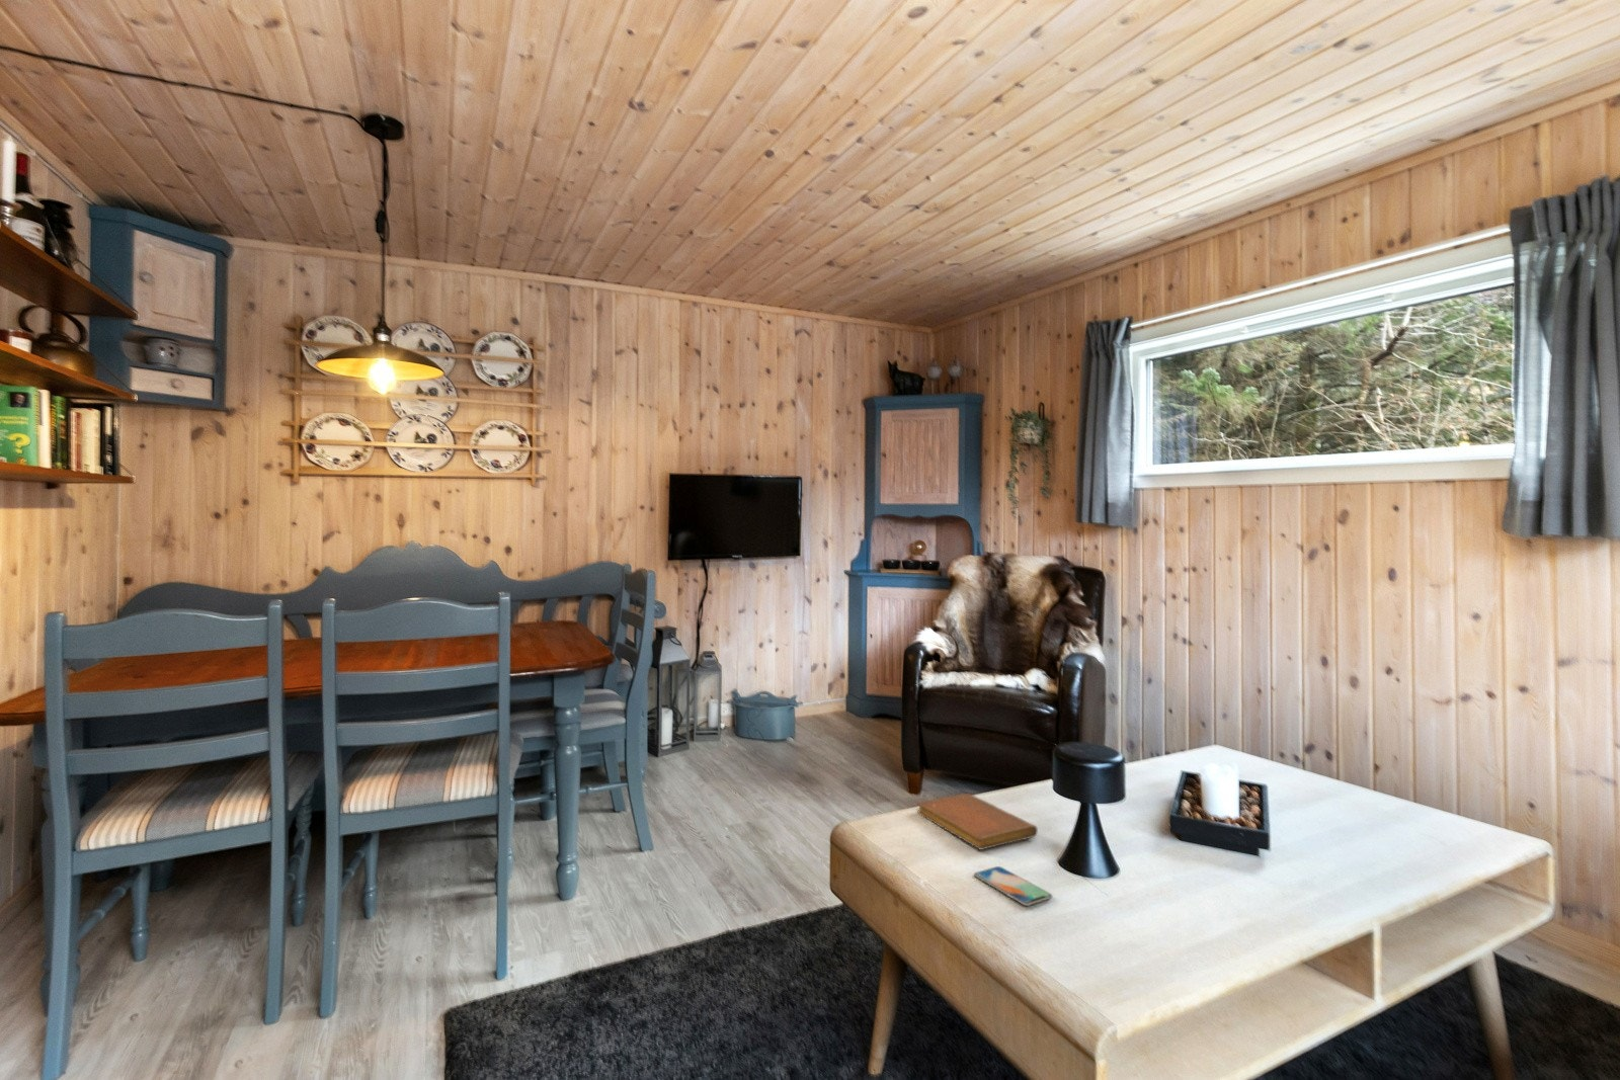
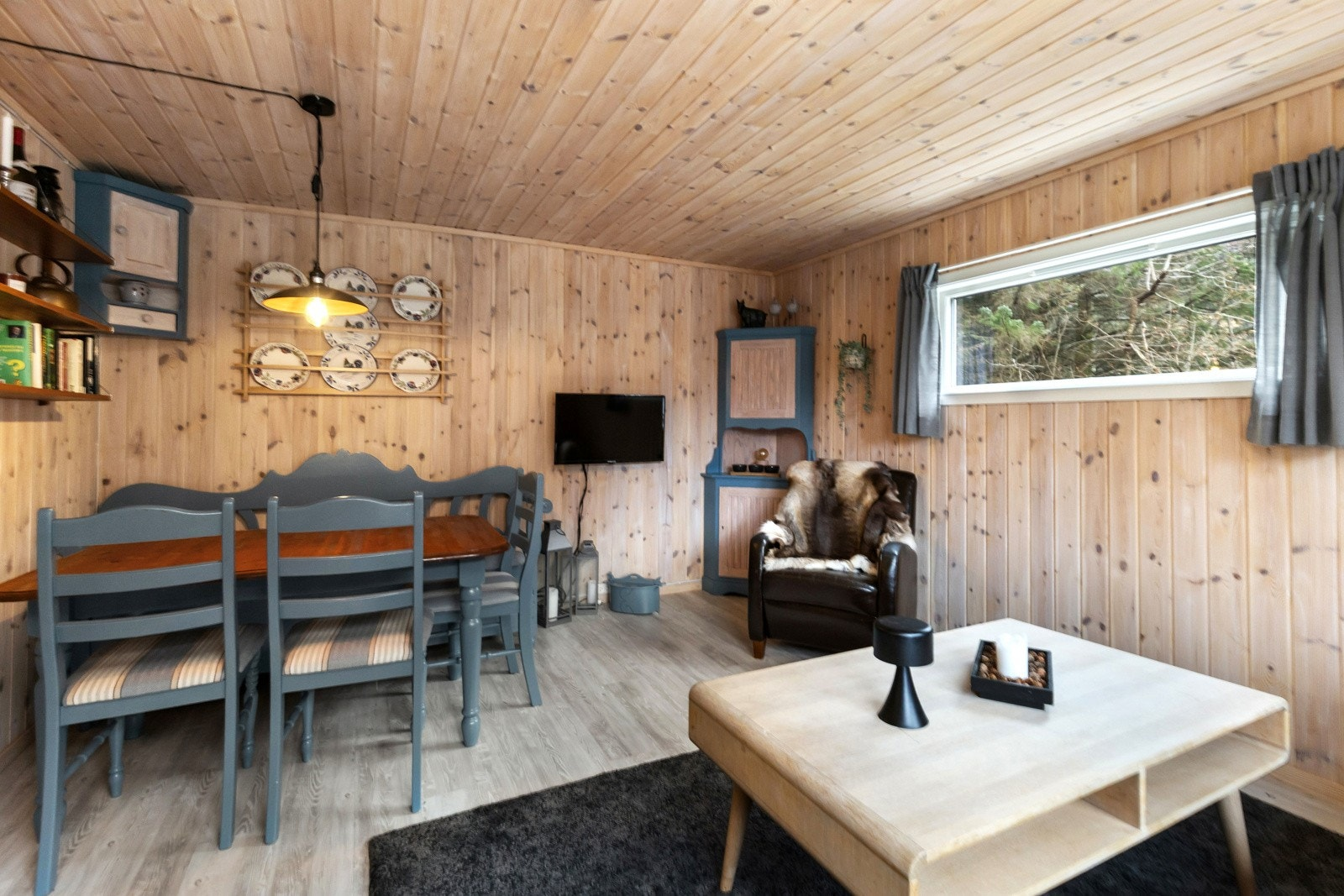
- notebook [916,793,1039,851]
- smartphone [973,865,1053,906]
